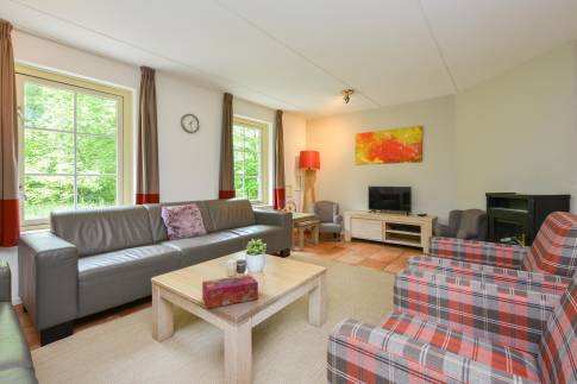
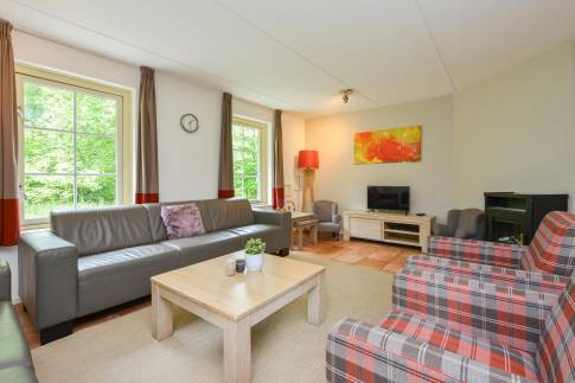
- tissue box [201,273,259,309]
